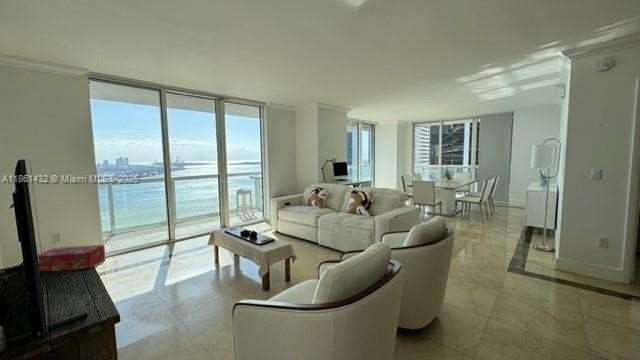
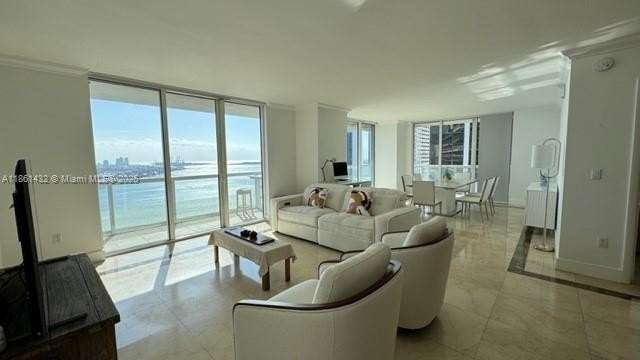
- tissue box [37,244,106,272]
